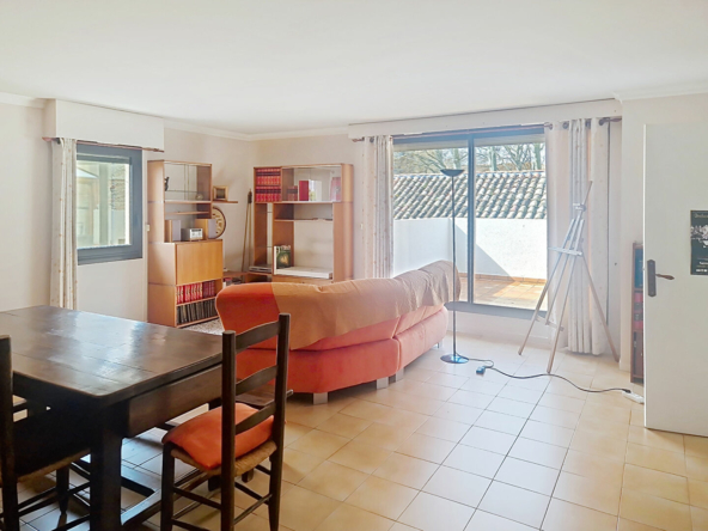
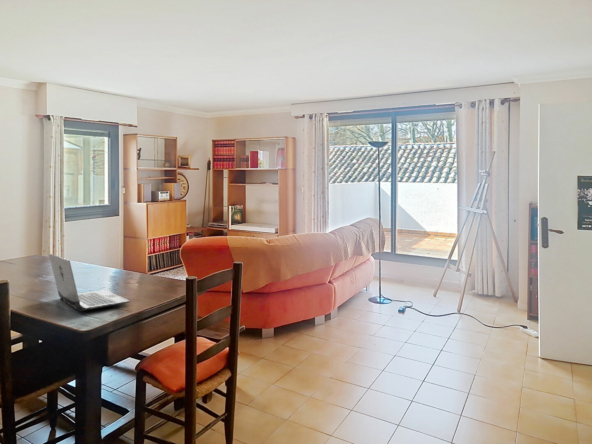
+ laptop [48,253,131,312]
